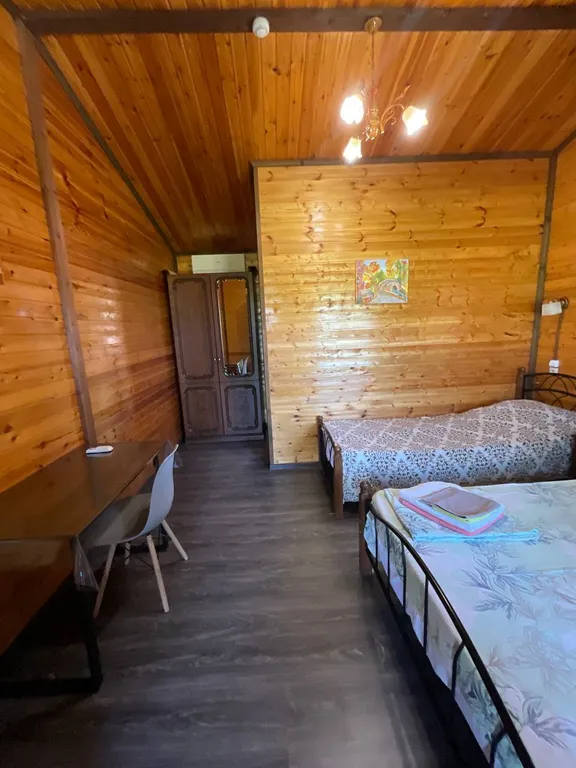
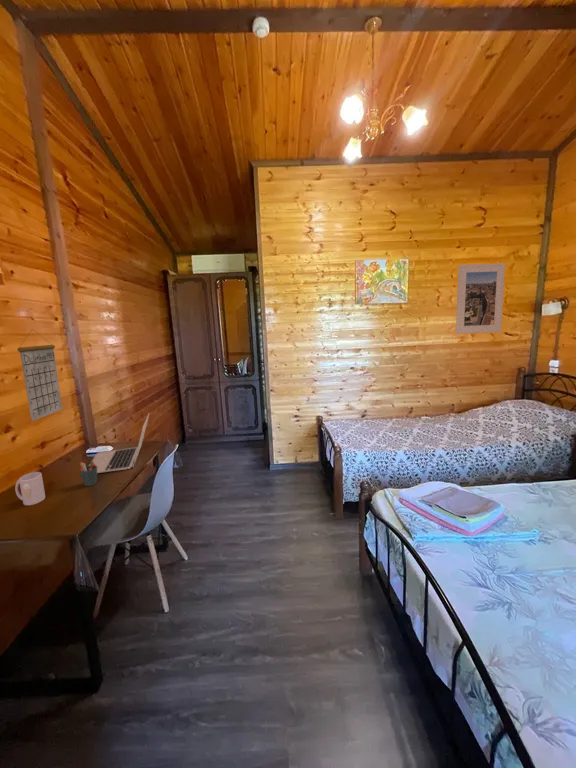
+ laptop [88,411,151,474]
+ mug [14,471,46,506]
+ calendar [17,328,63,422]
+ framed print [455,262,506,335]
+ pen holder [78,460,98,487]
